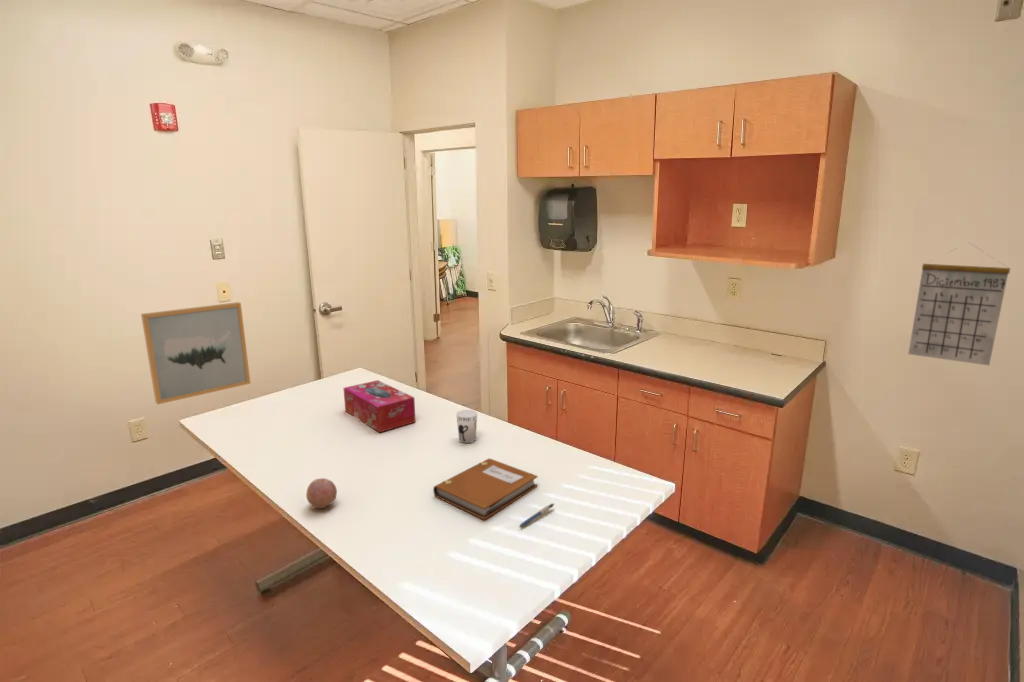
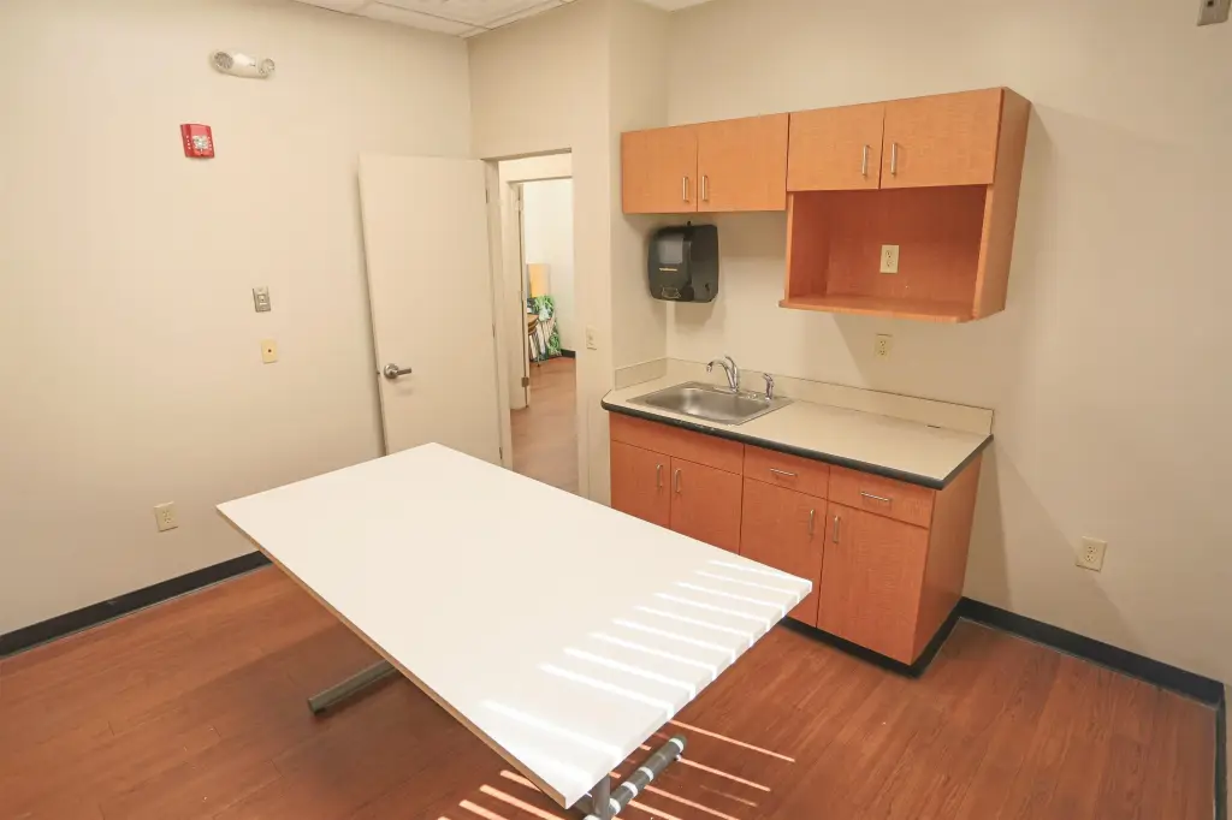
- wall art [140,301,251,405]
- fruit [305,477,338,509]
- tissue box [343,379,417,433]
- calendar [907,242,1011,367]
- cup [455,409,478,444]
- pen [518,502,555,528]
- notebook [432,458,539,521]
